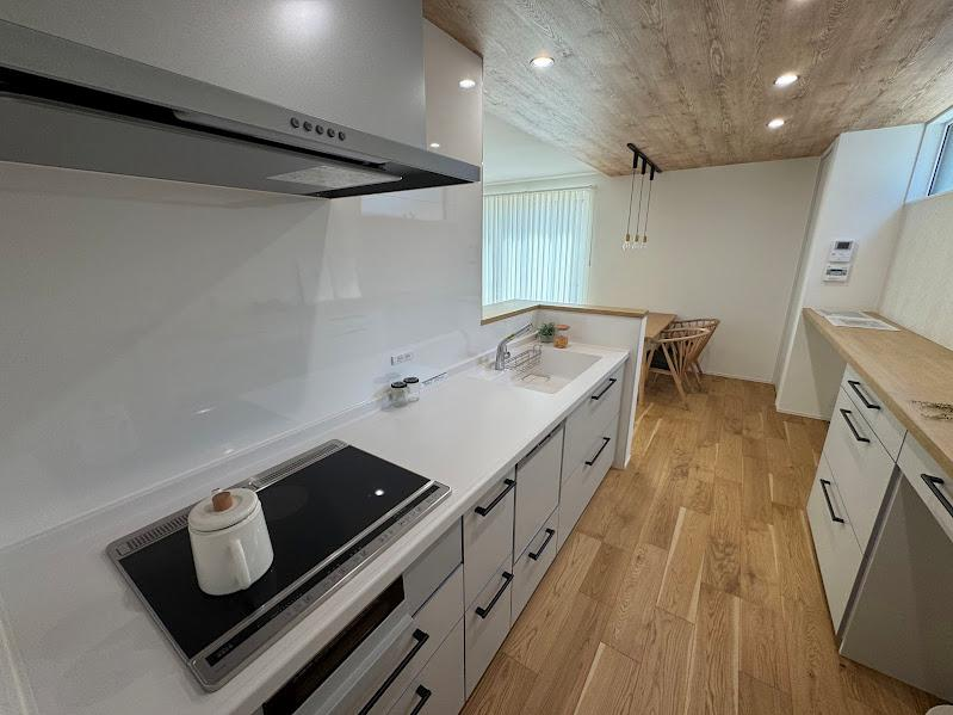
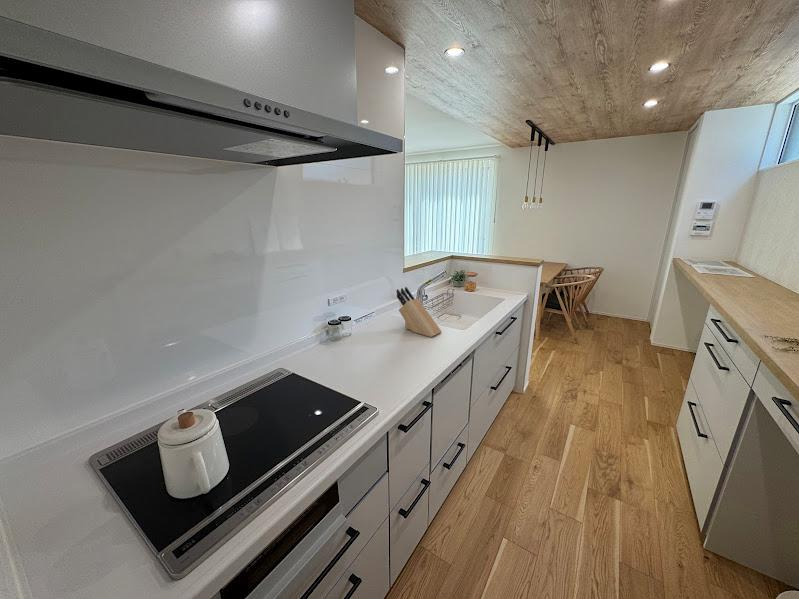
+ knife block [395,286,443,338]
